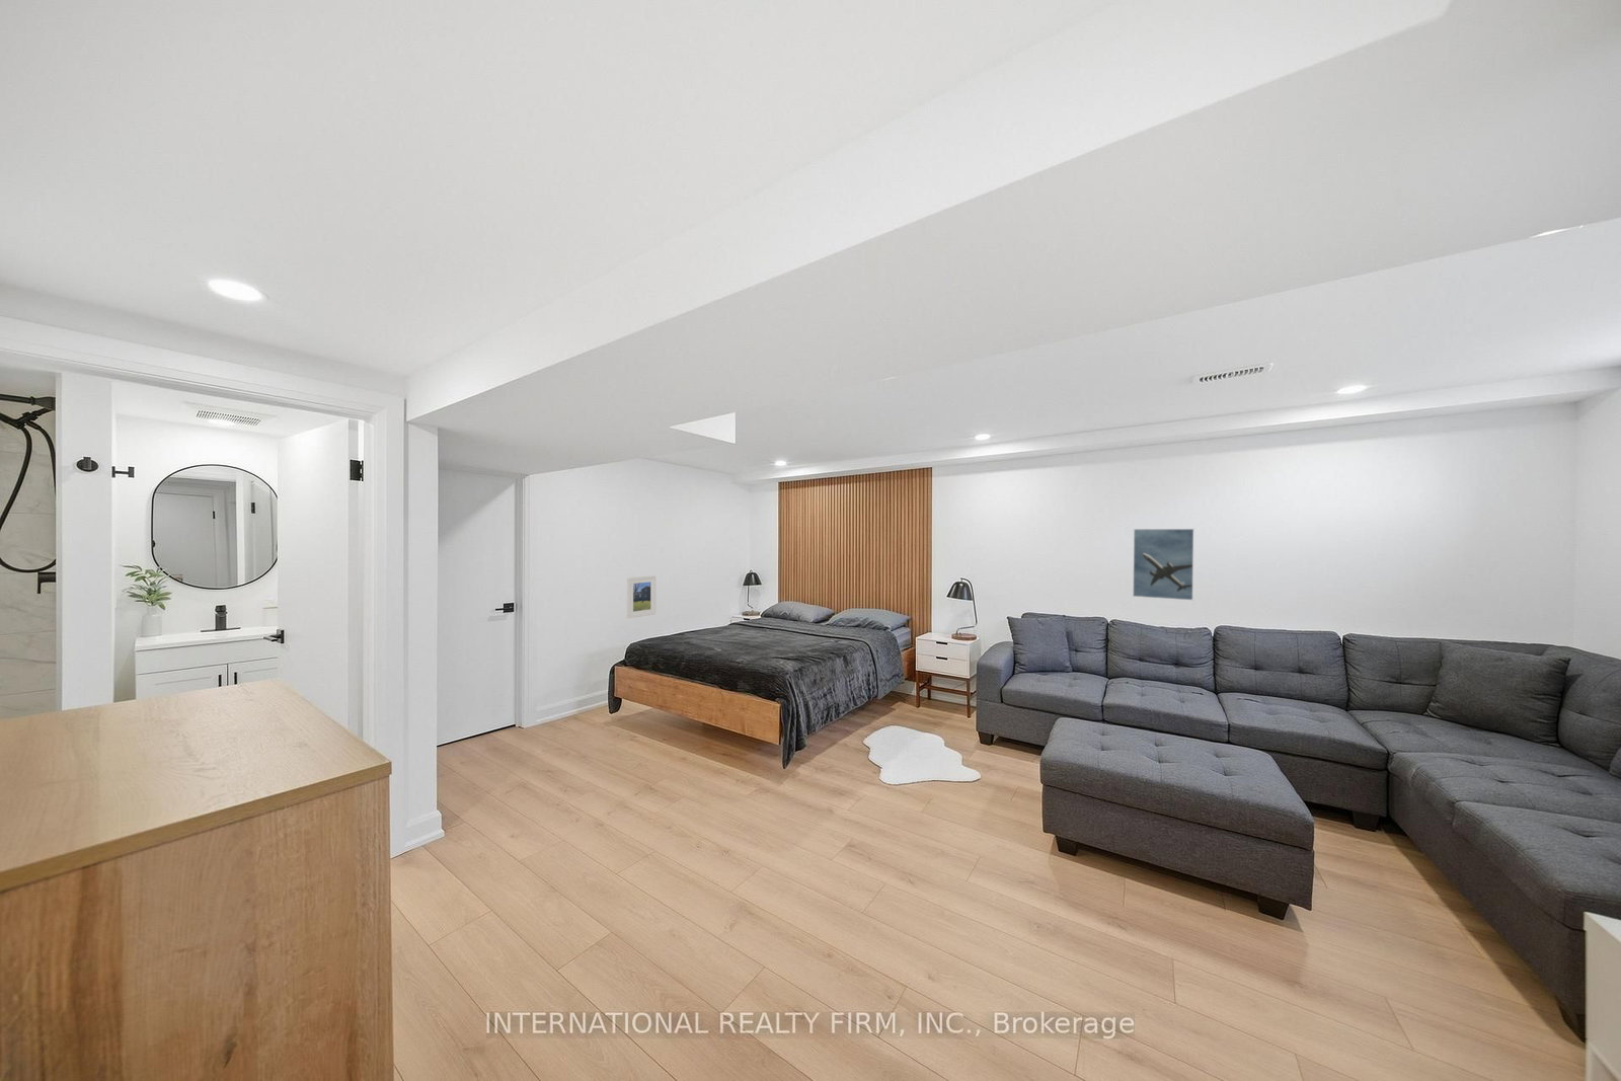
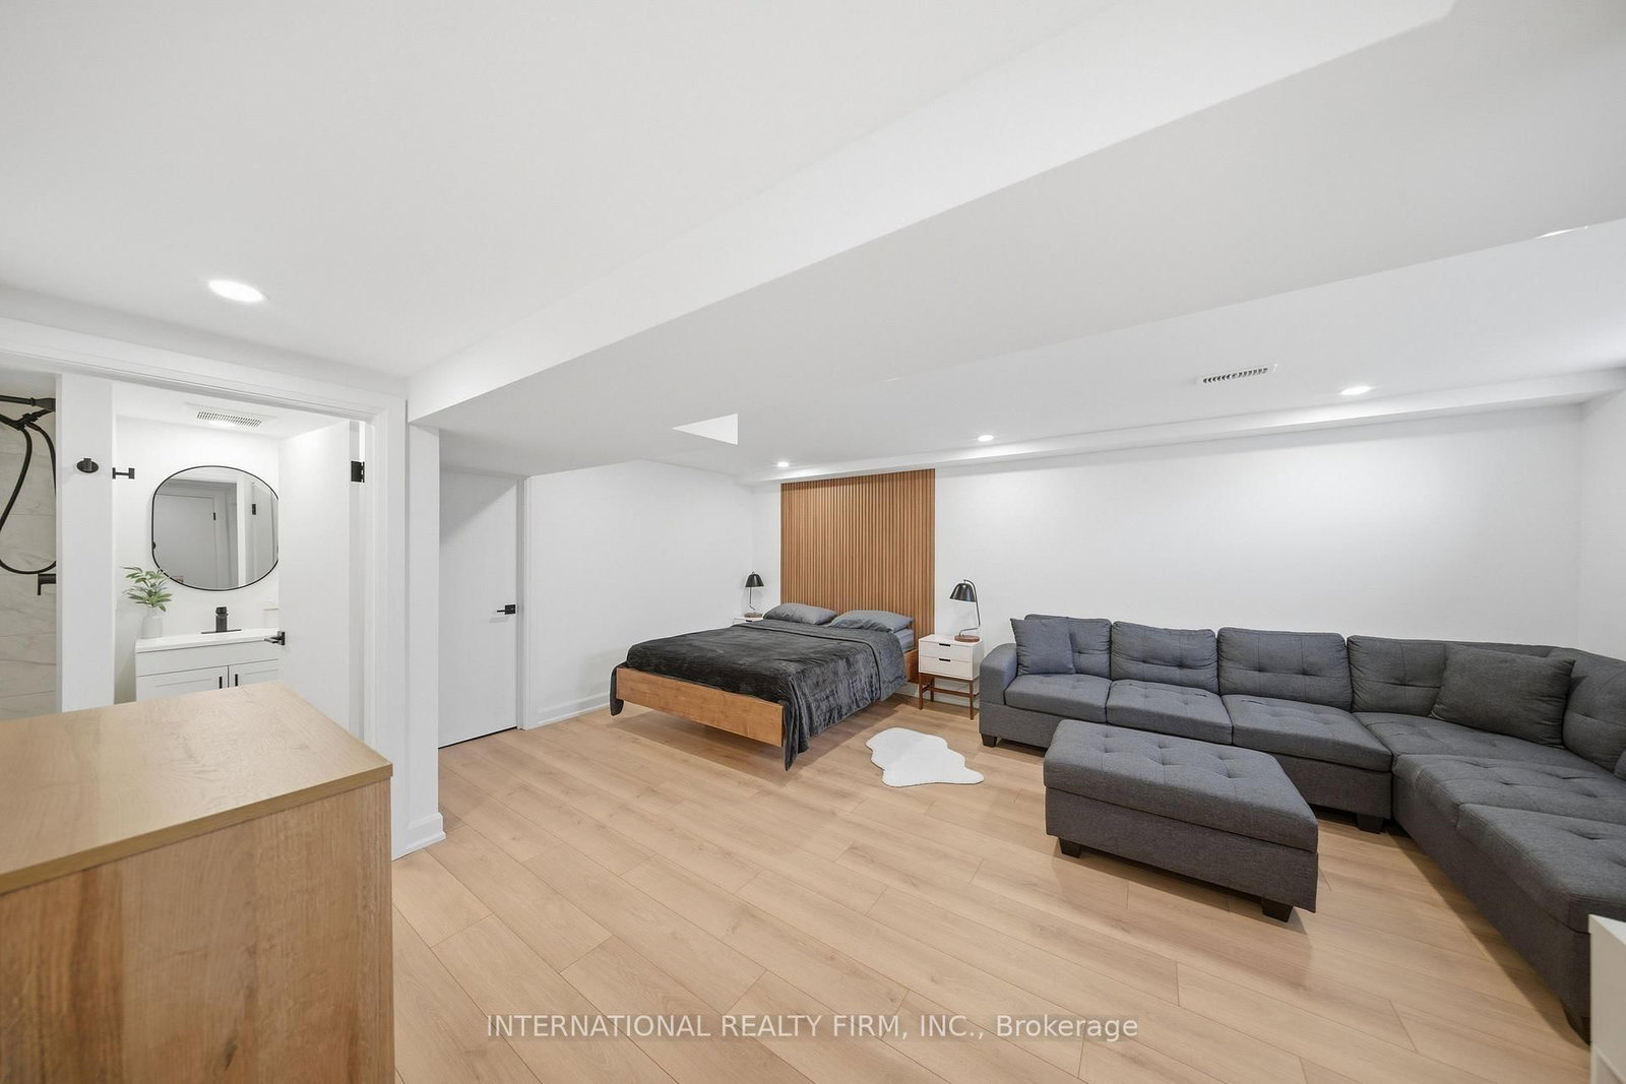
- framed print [1131,528,1195,602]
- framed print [626,574,656,619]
